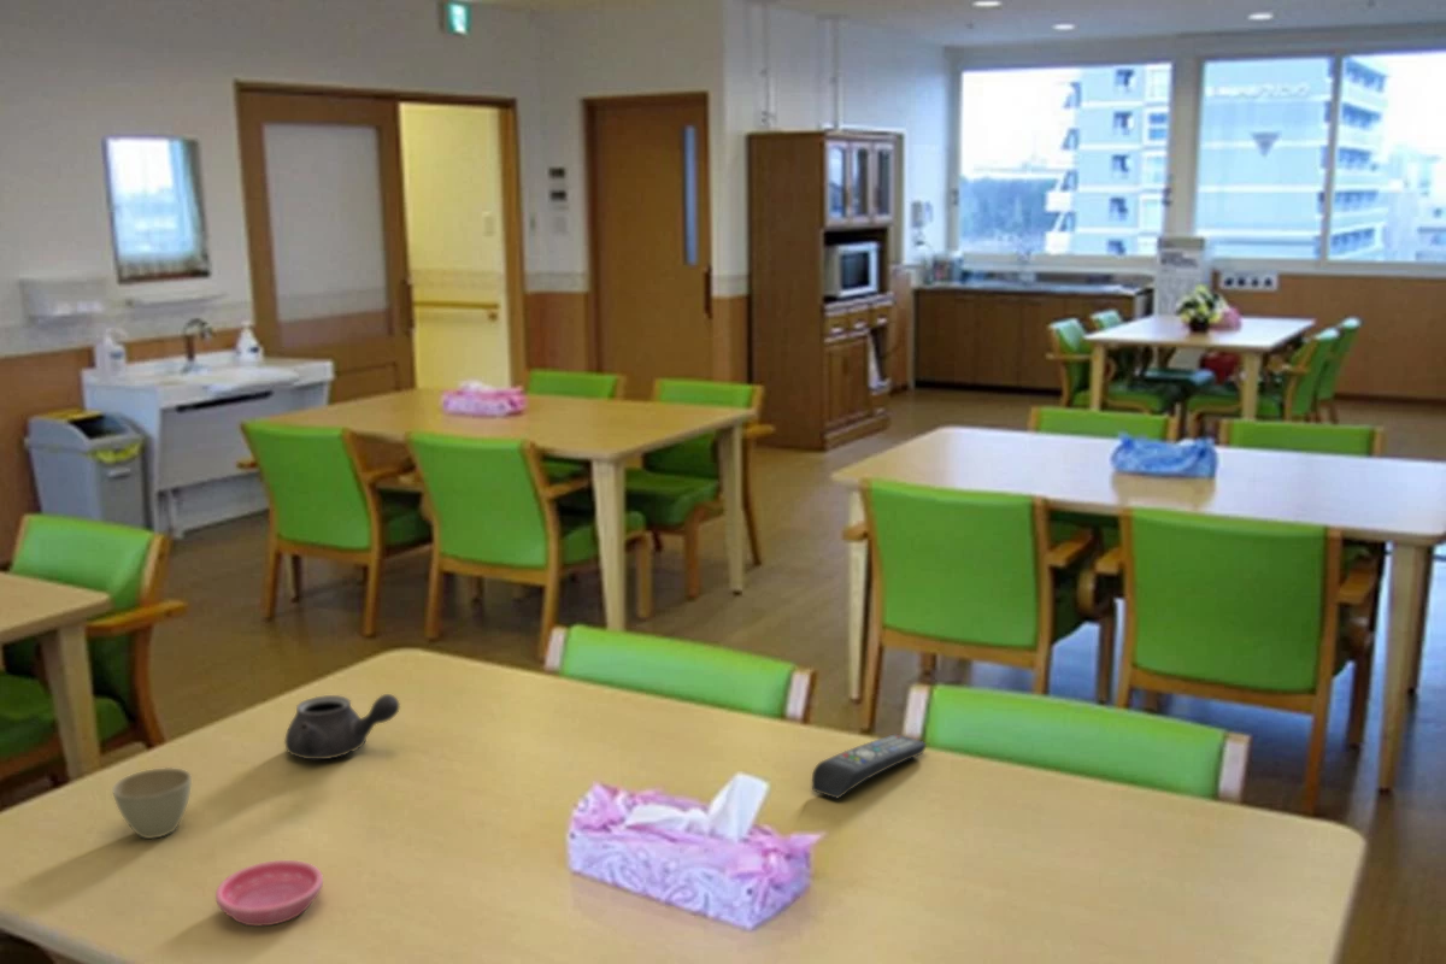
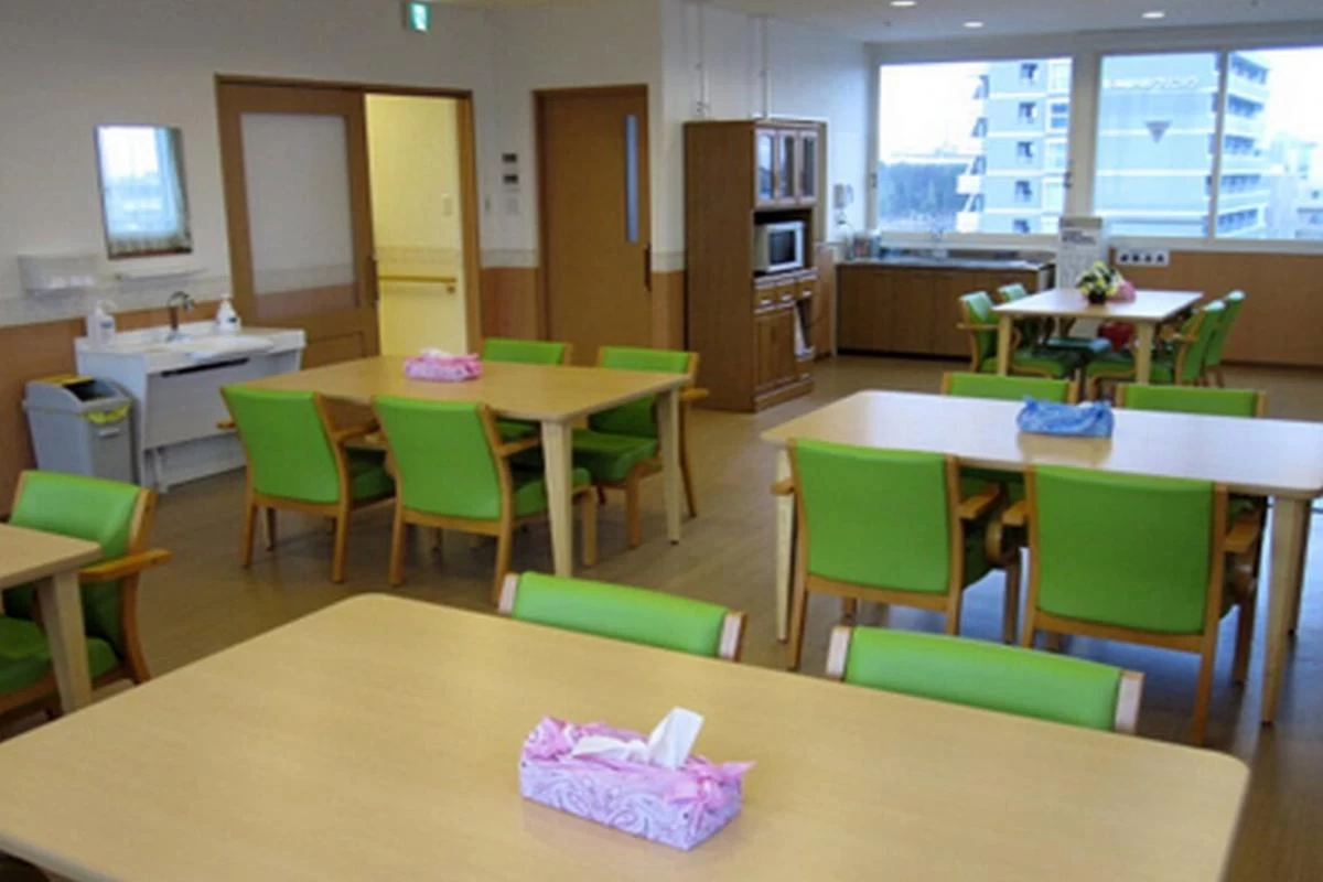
- teapot [283,693,401,760]
- saucer [214,859,324,927]
- remote control [811,733,928,800]
- flower pot [111,766,193,840]
